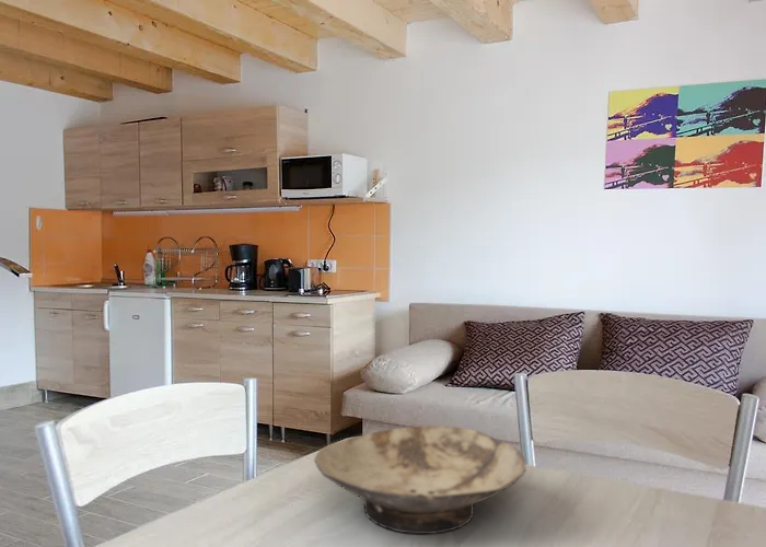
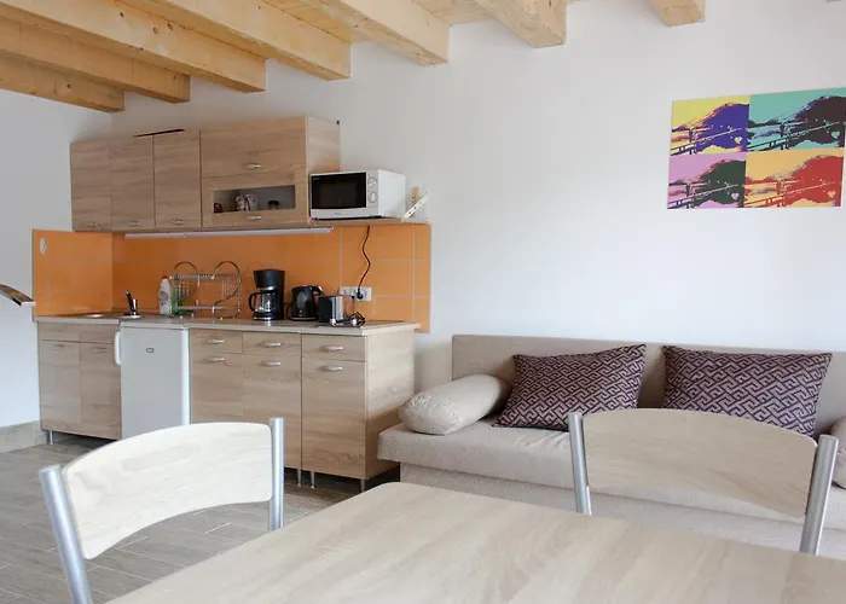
- bowl [313,426,527,535]
